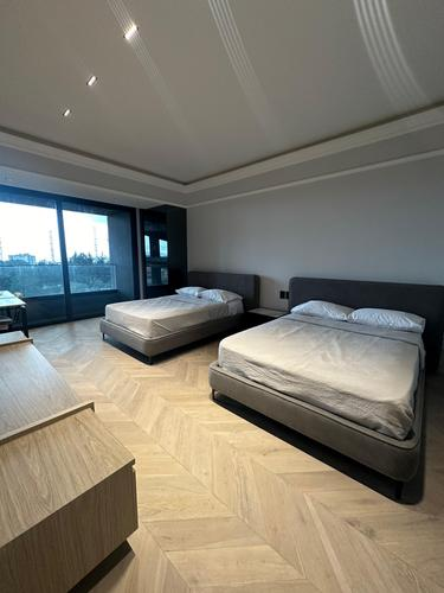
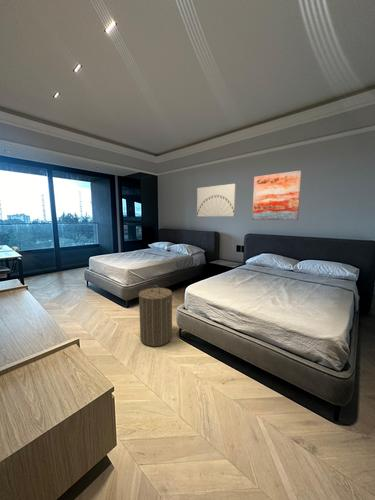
+ wall art [196,183,237,217]
+ laundry hamper [138,284,174,347]
+ wall art [251,170,303,221]
